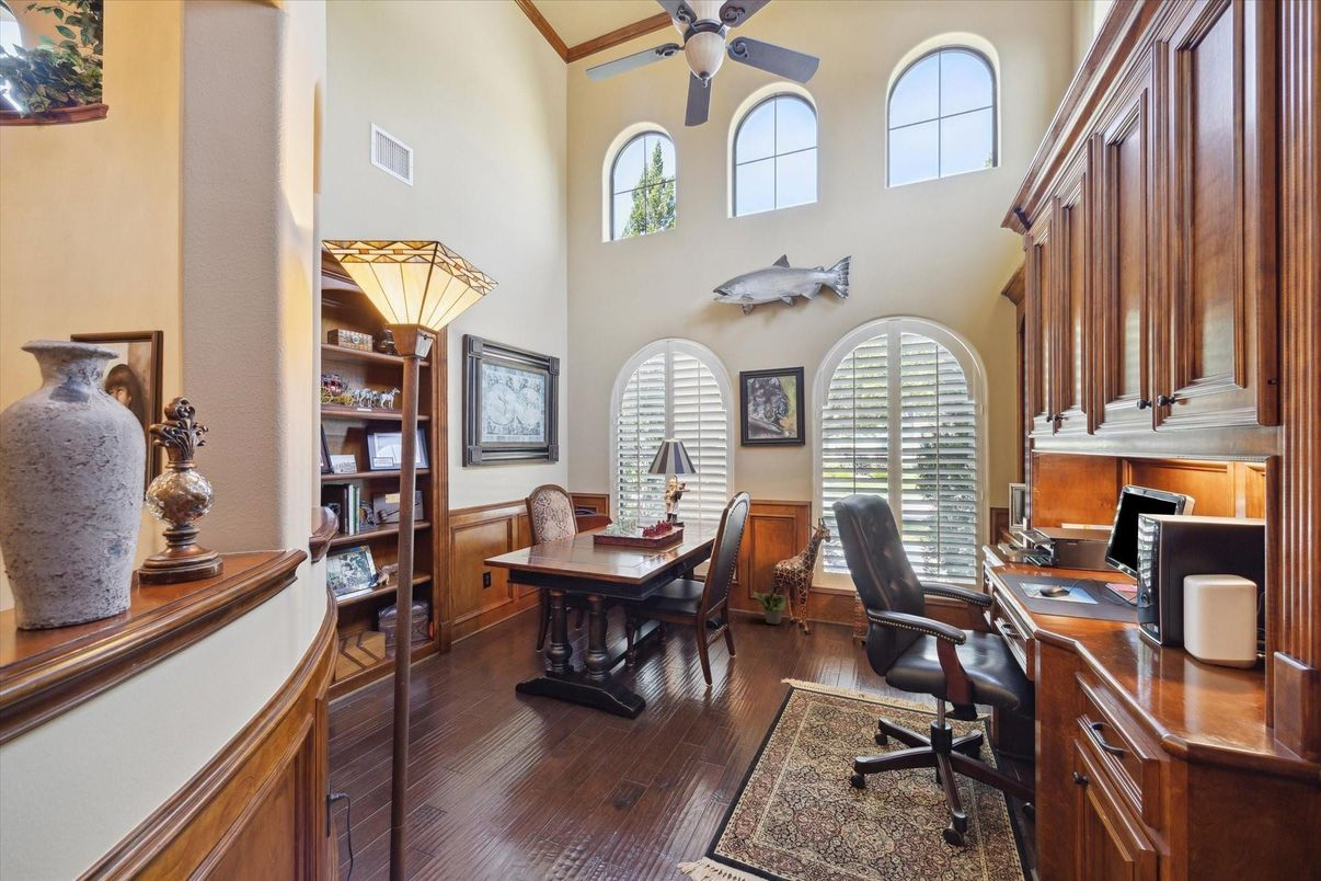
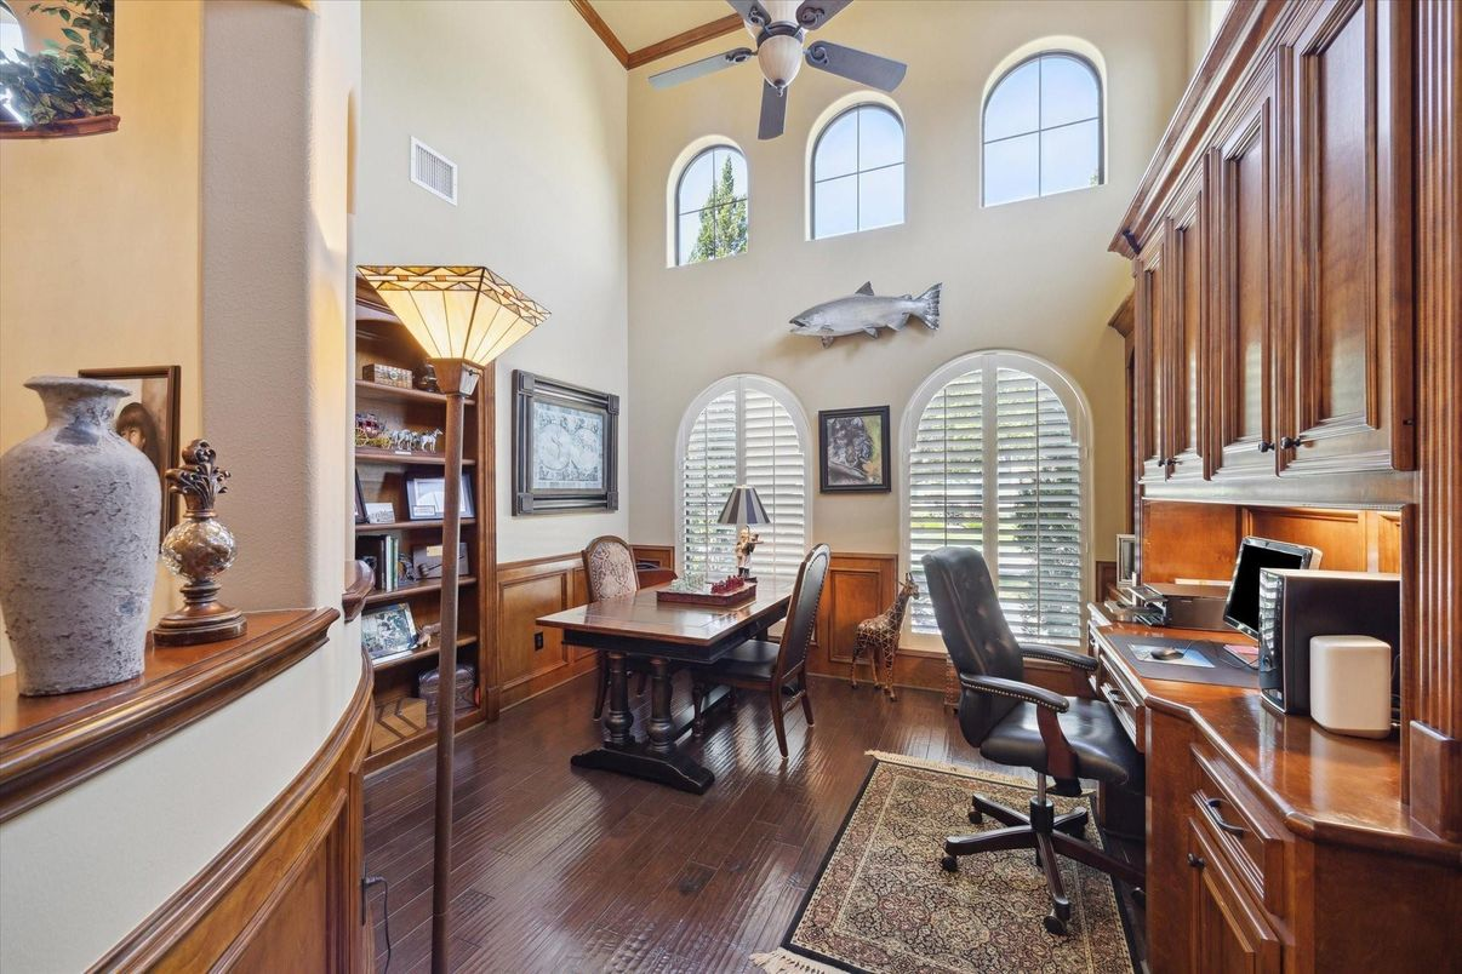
- potted plant [751,585,788,625]
